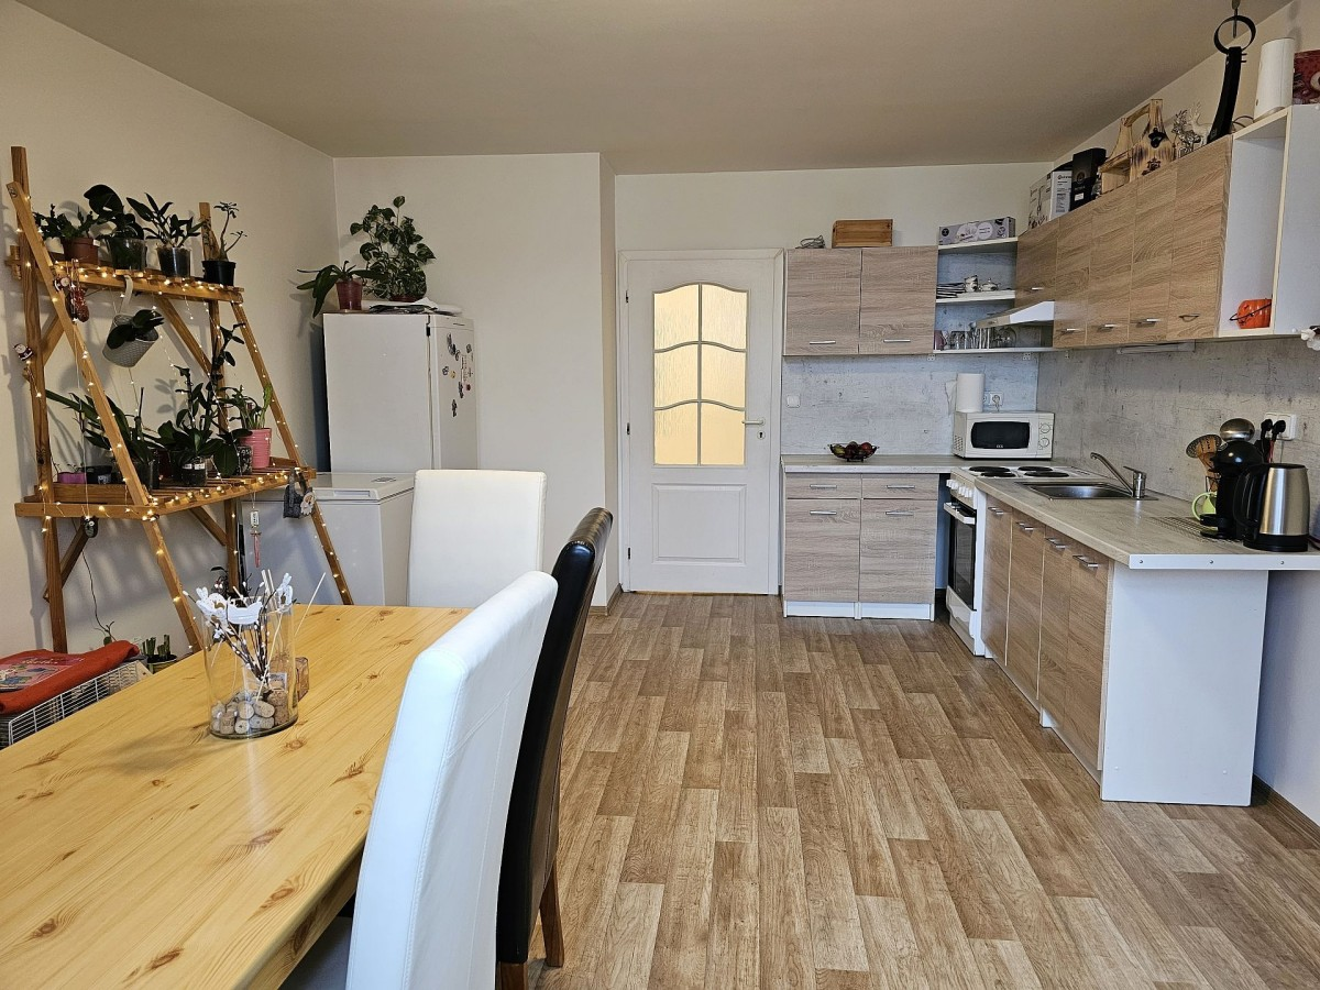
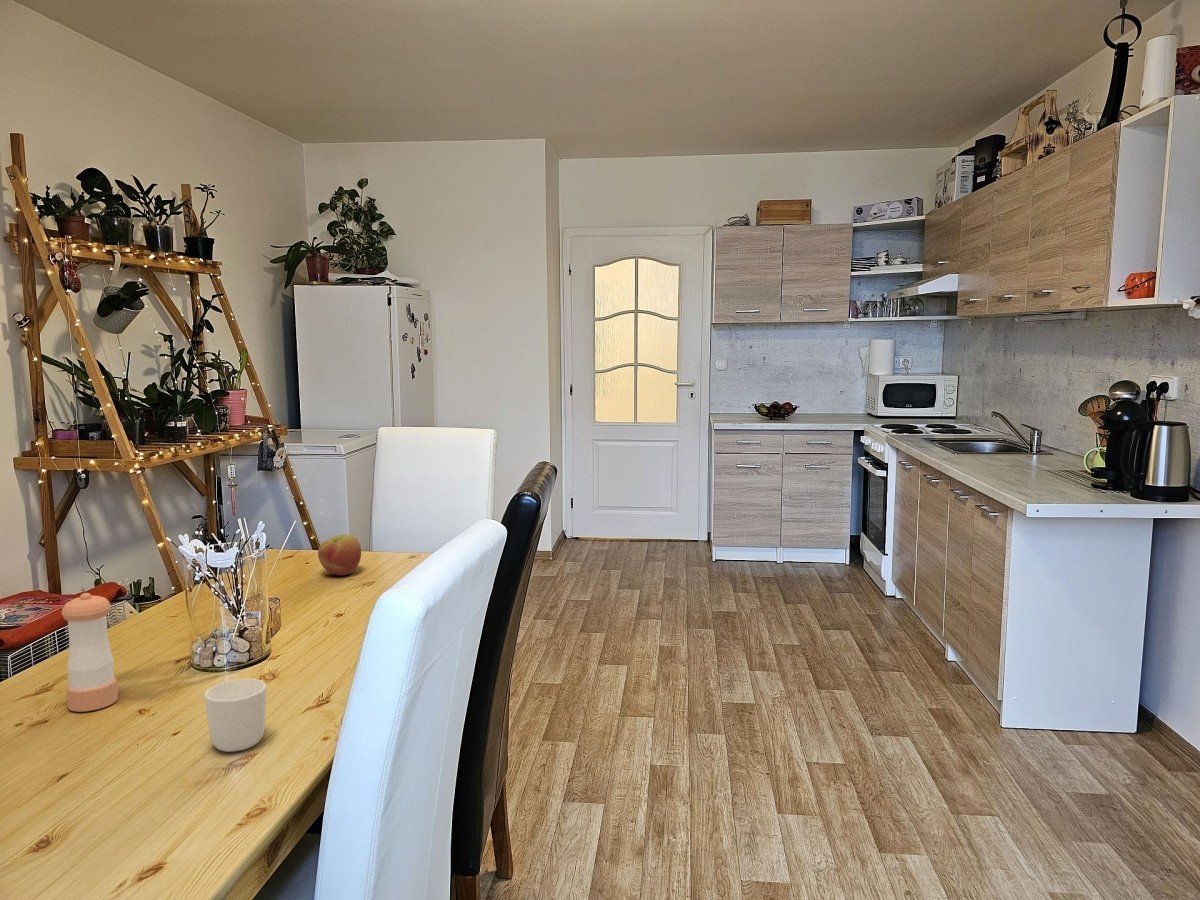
+ mug [204,678,267,752]
+ pepper shaker [61,592,119,713]
+ apple [317,534,362,576]
